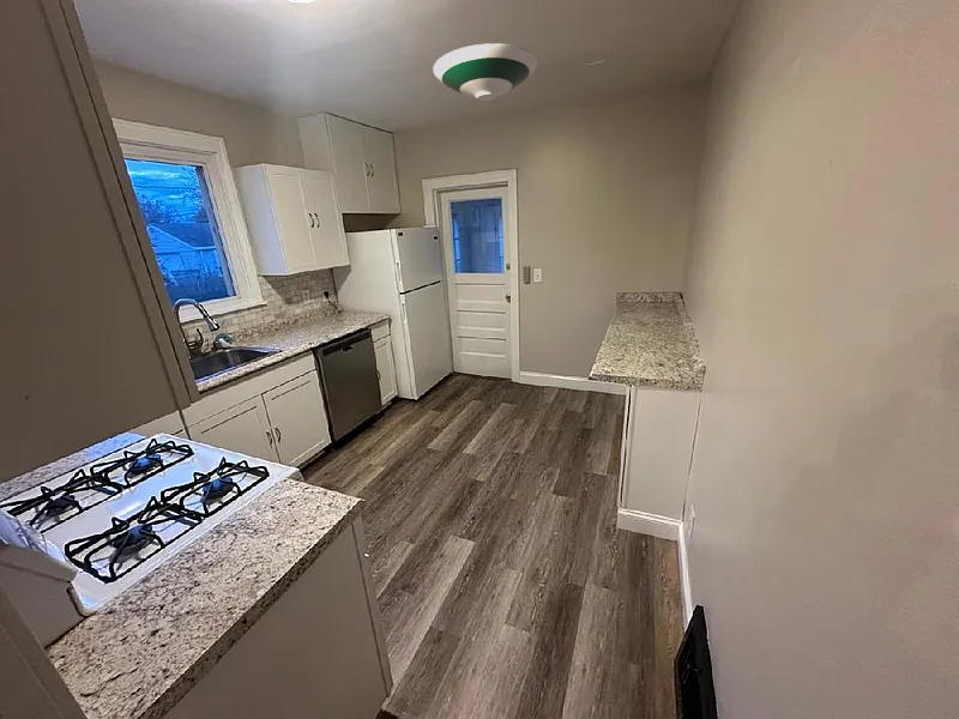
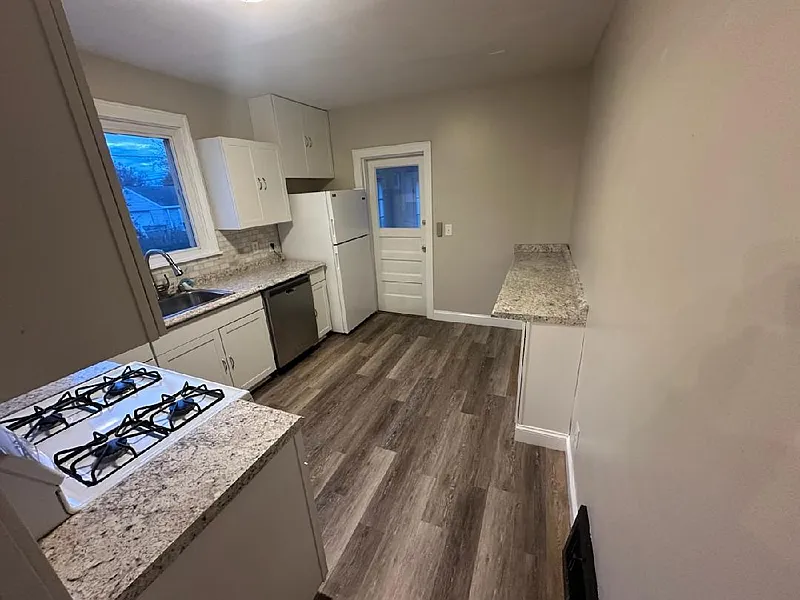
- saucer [432,42,538,102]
